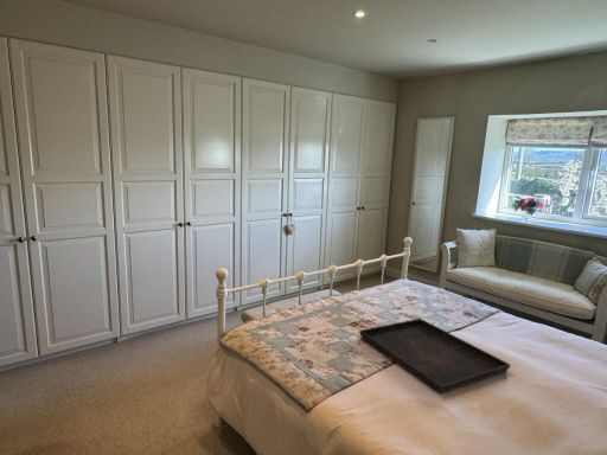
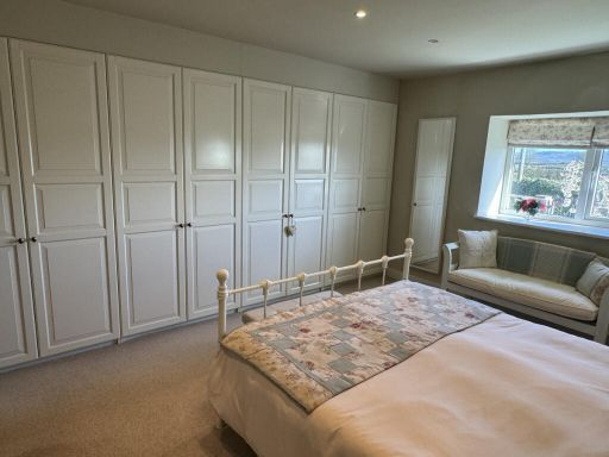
- serving tray [358,318,511,395]
